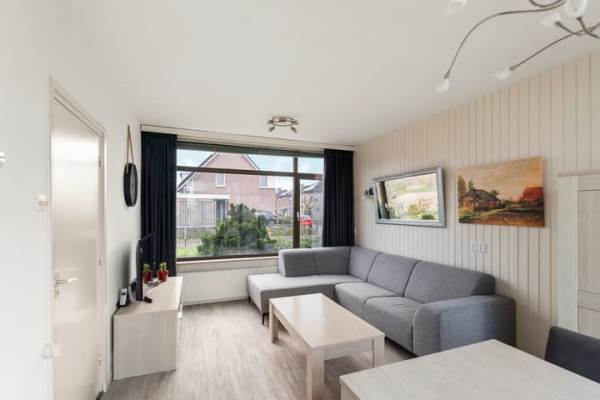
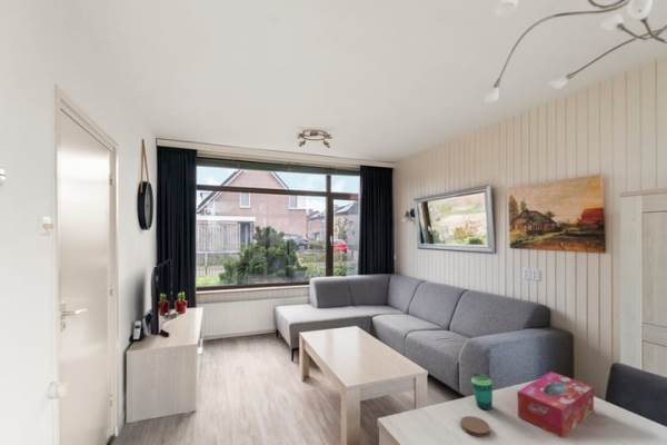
+ cup [470,372,494,411]
+ coaster [460,415,491,438]
+ tissue box [517,370,595,438]
